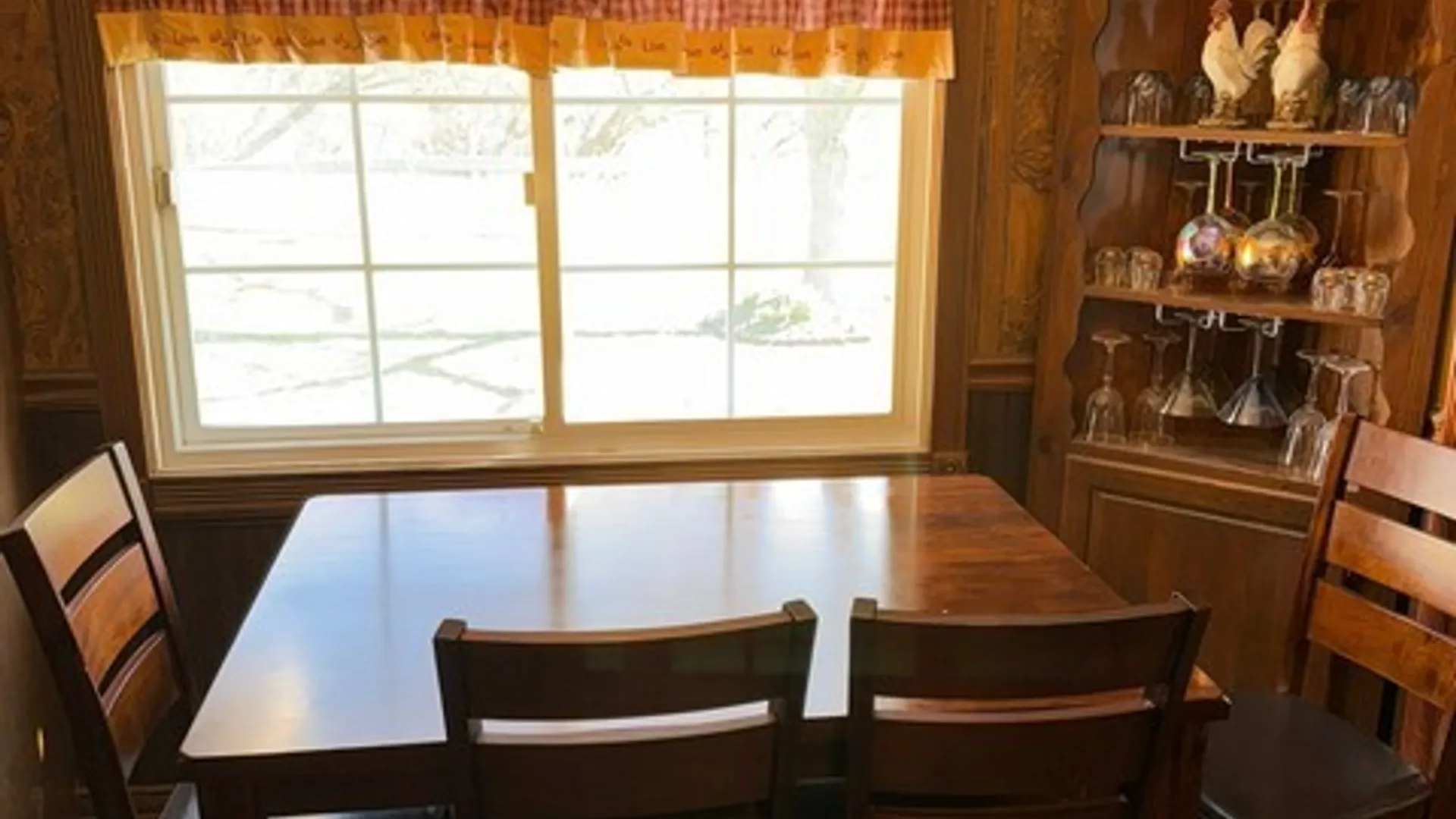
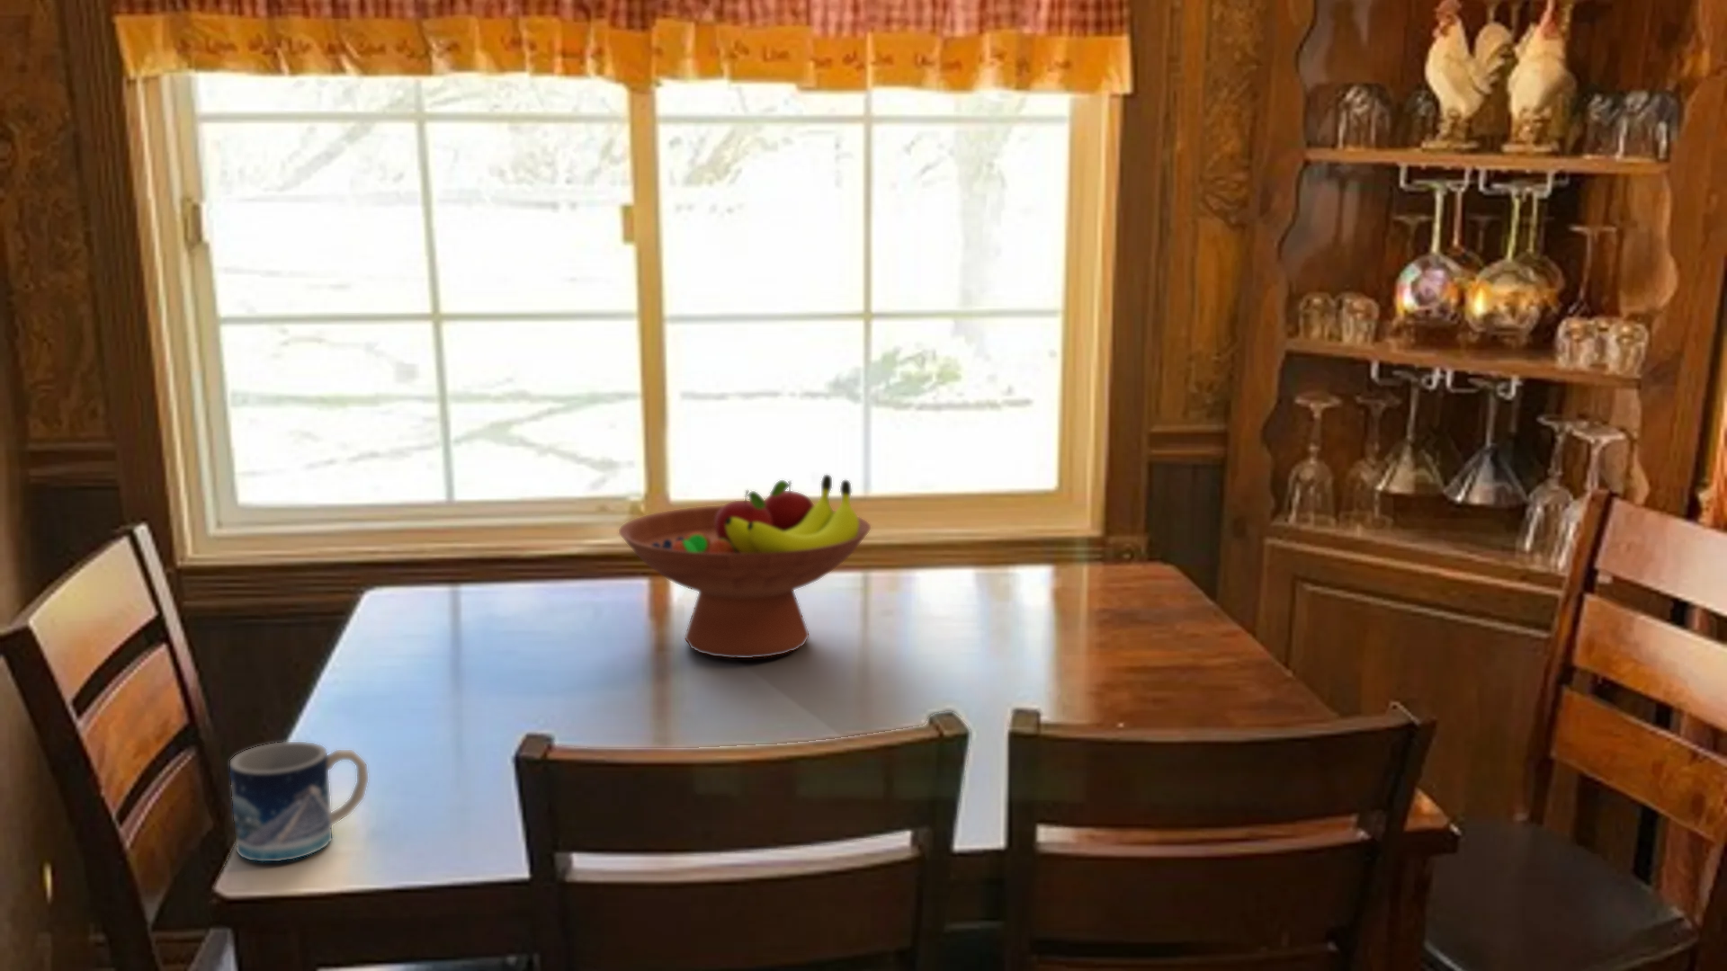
+ fruit bowl [618,474,872,659]
+ mug [229,741,369,862]
